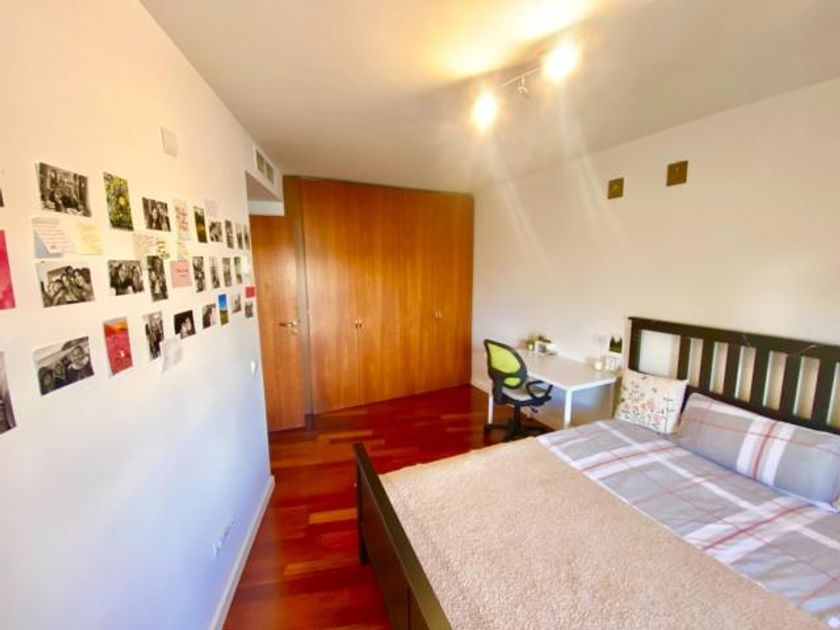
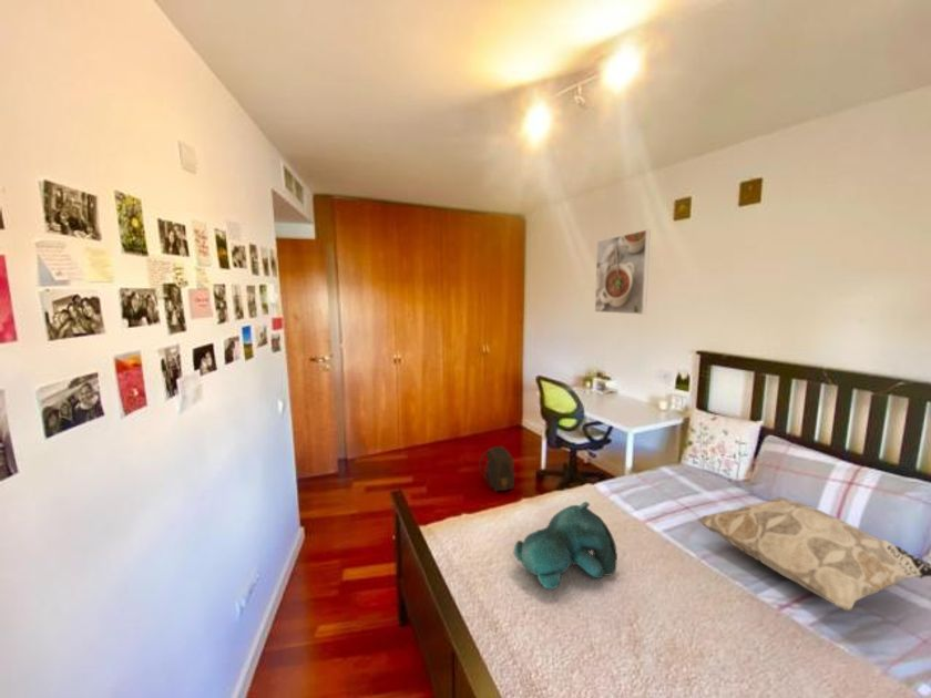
+ teddy bear [512,501,618,591]
+ backpack [479,445,516,493]
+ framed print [594,228,652,316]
+ decorative pillow [697,496,931,612]
